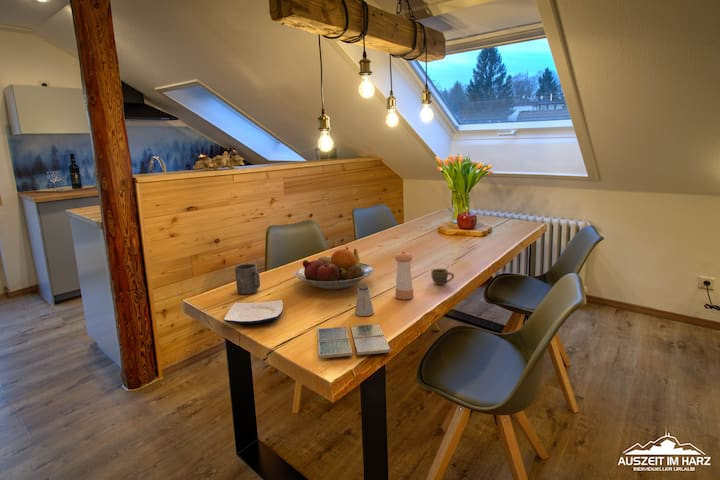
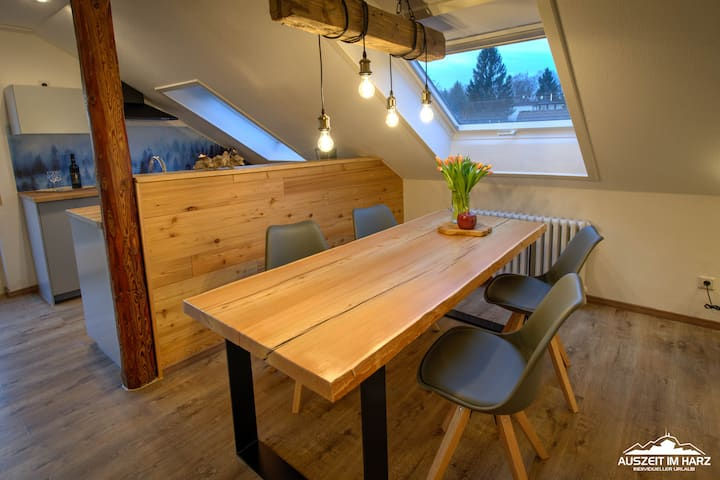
- cup [430,268,455,286]
- plate [223,299,284,325]
- fruit bowl [294,246,375,290]
- mug [234,263,261,295]
- pepper shaker [394,250,414,300]
- drink coaster [316,323,392,359]
- saltshaker [354,285,375,317]
